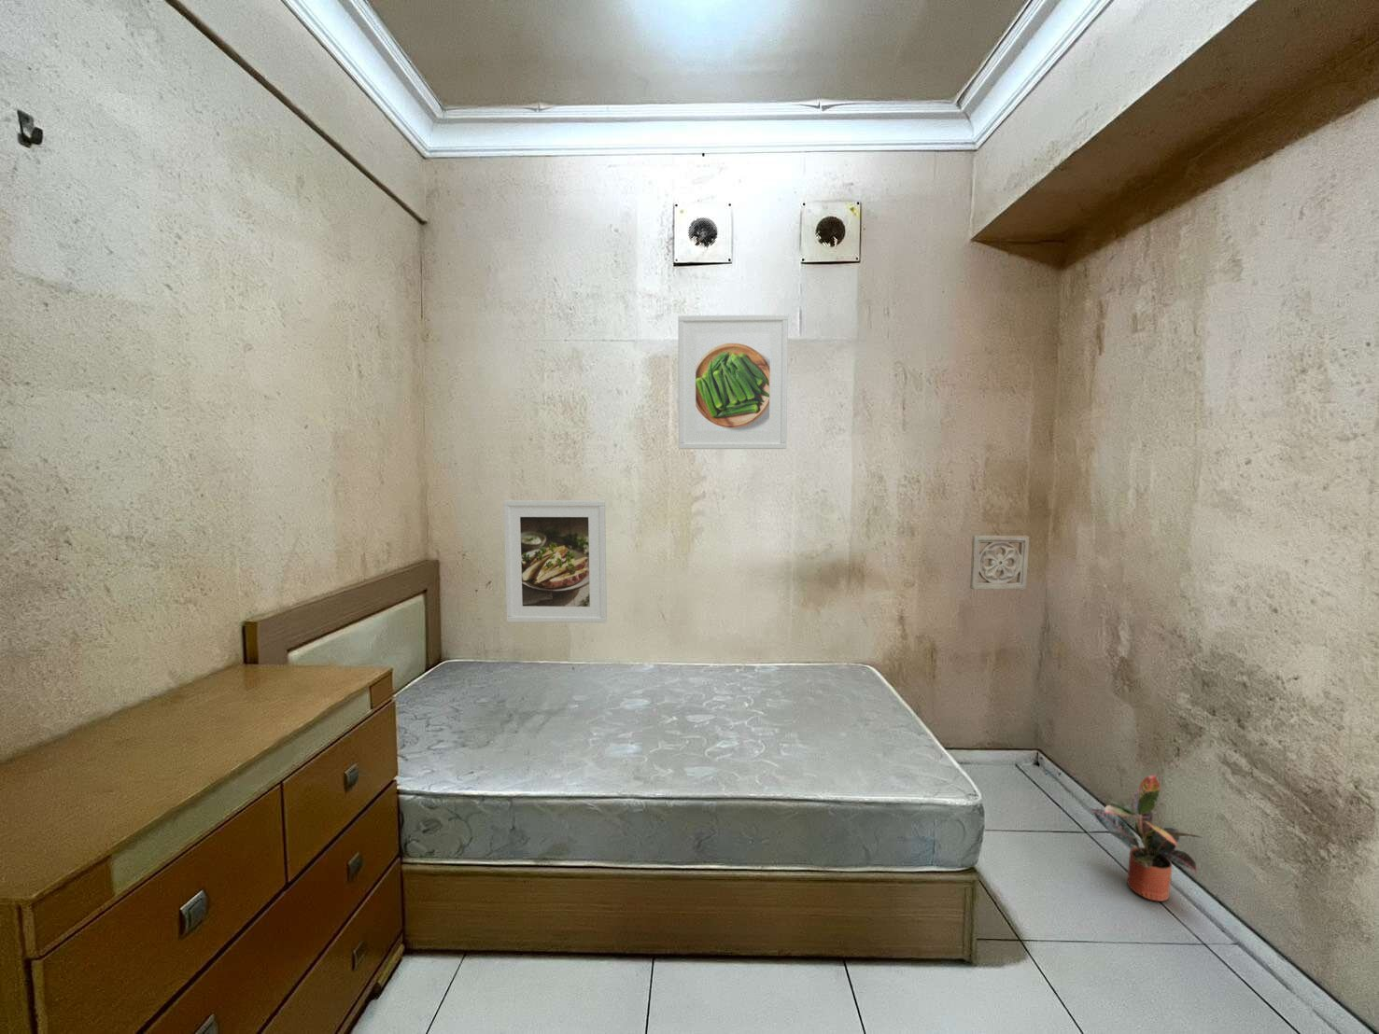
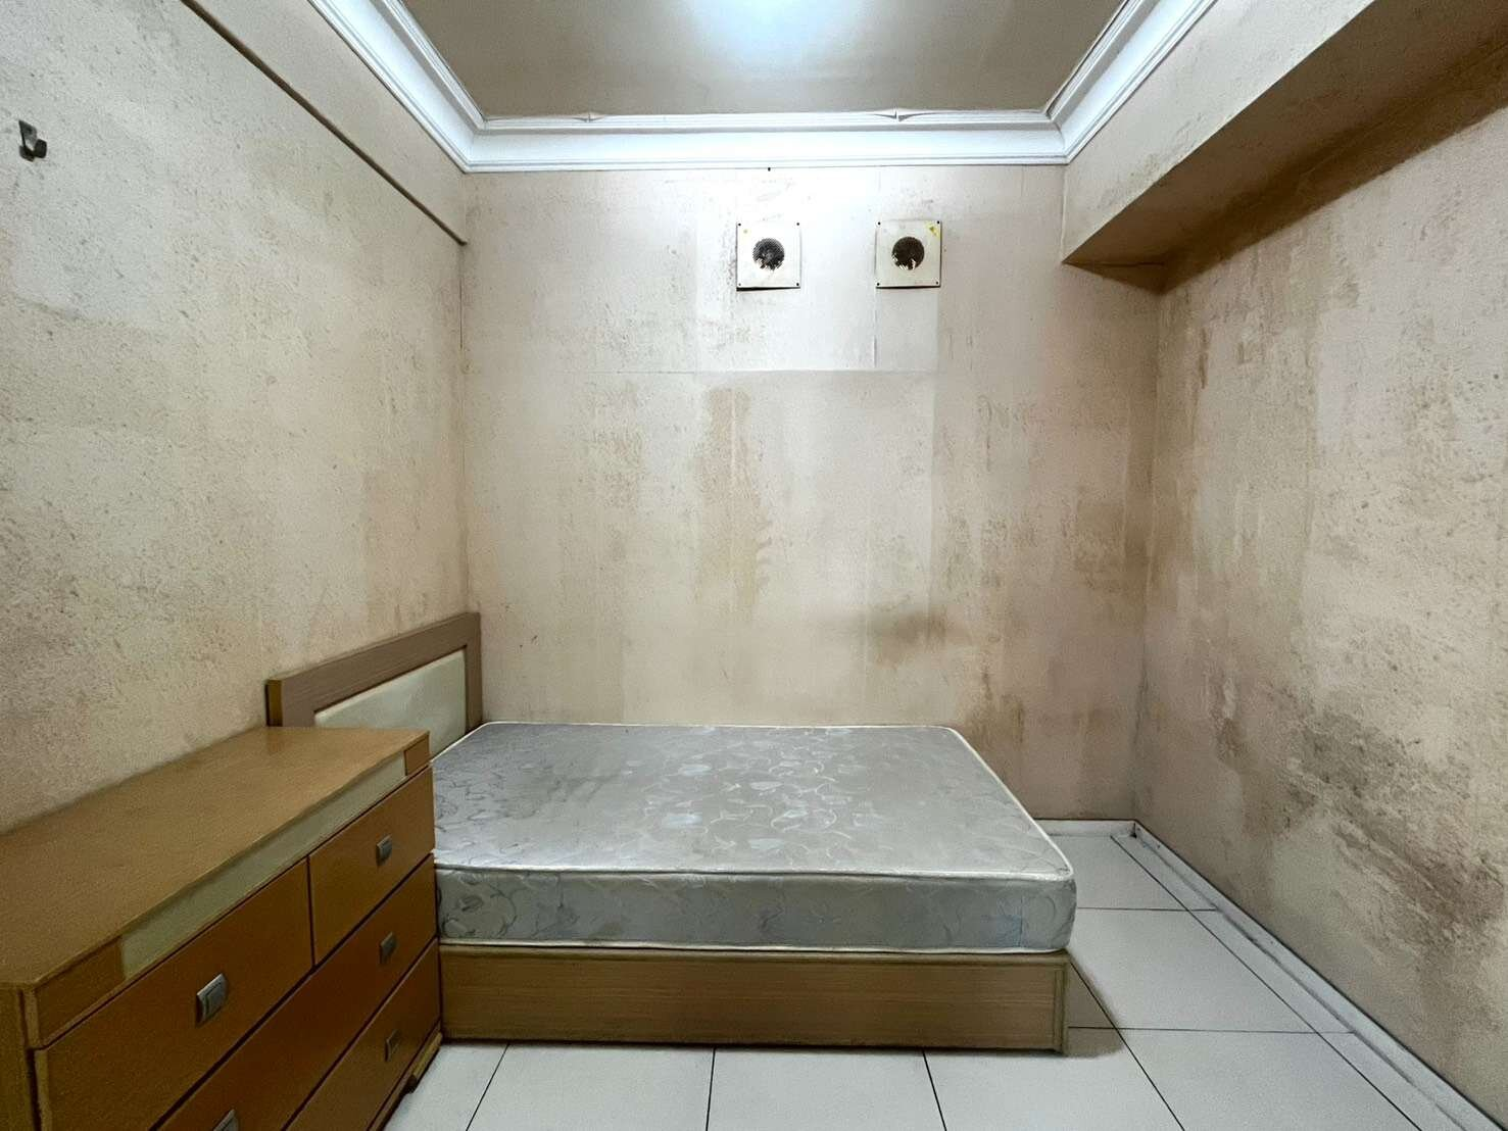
- wall ornament [969,533,1031,591]
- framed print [502,500,607,623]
- potted plant [1090,773,1202,903]
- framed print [678,314,789,450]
